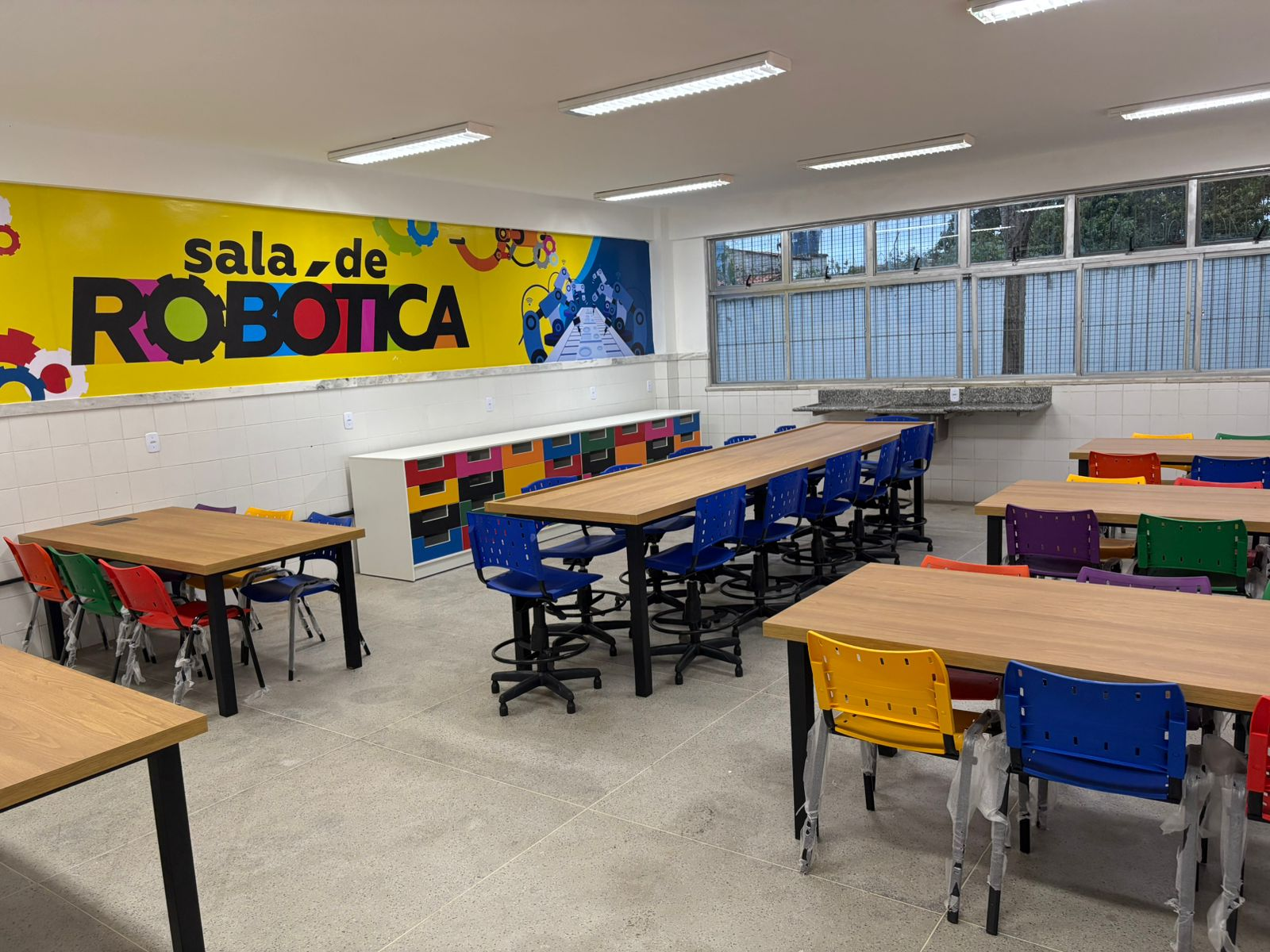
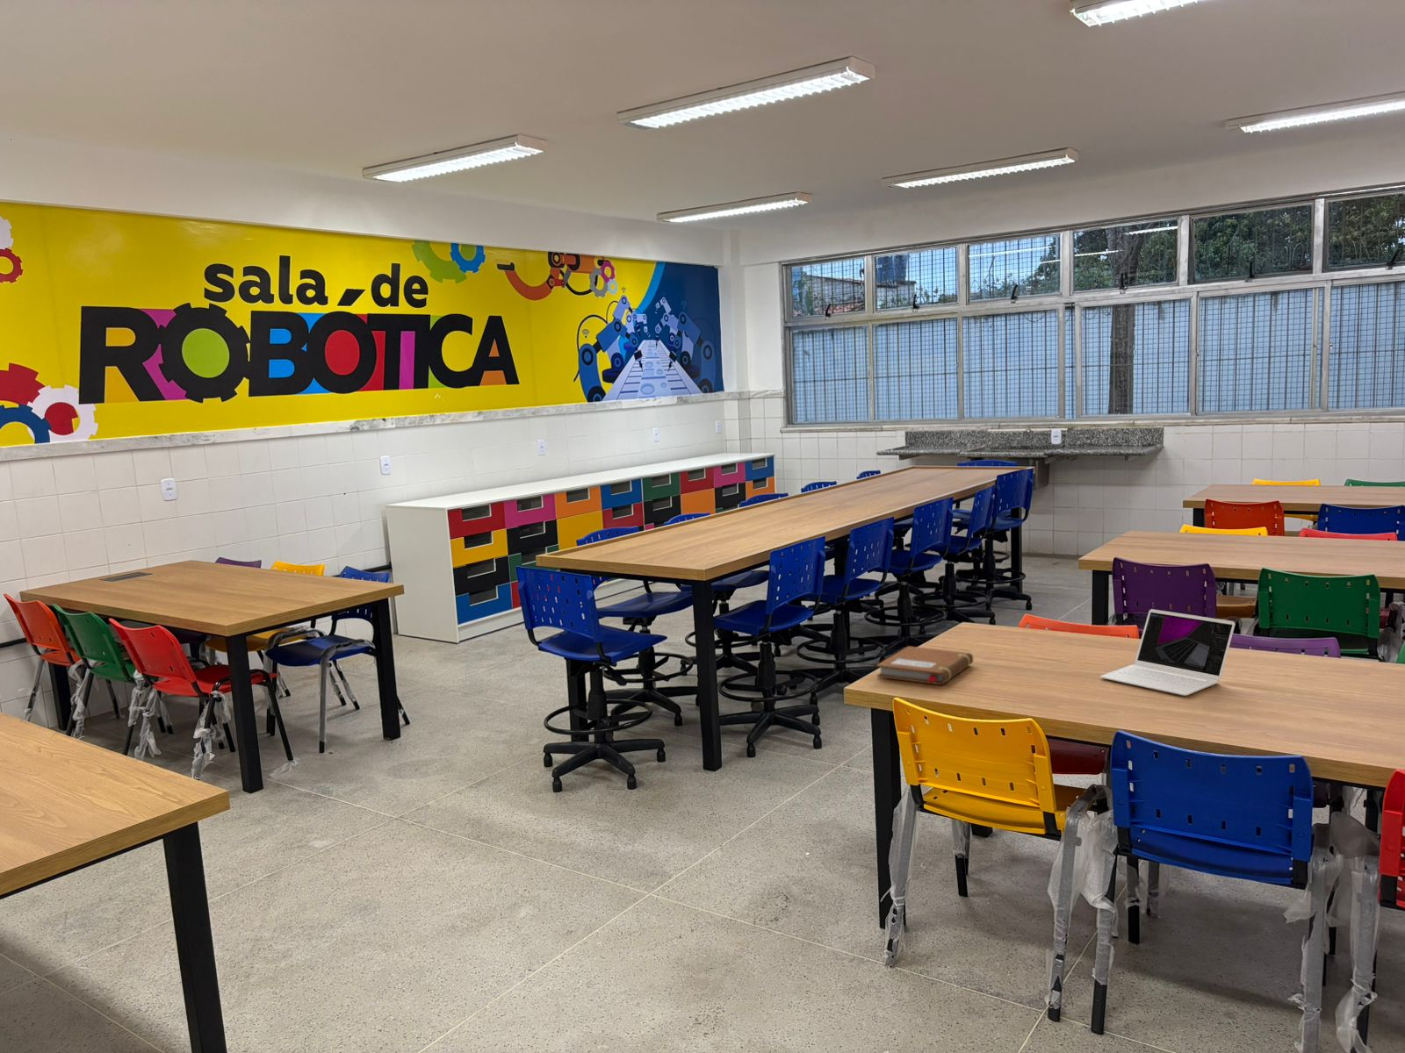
+ notebook [875,645,974,686]
+ laptop [1100,608,1237,697]
